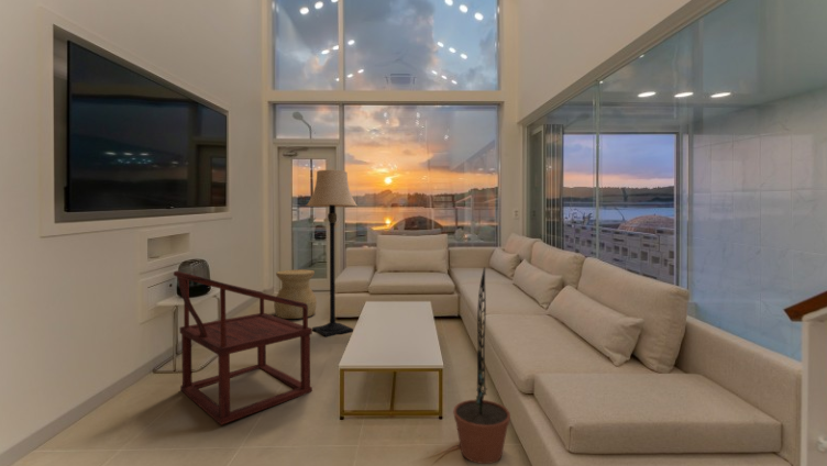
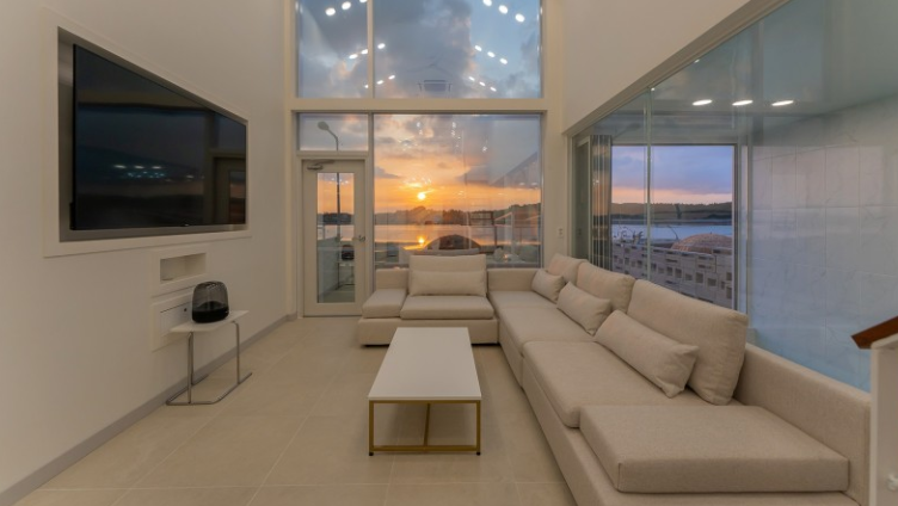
- lamp [305,169,359,337]
- decorative plant [452,266,511,465]
- side table [273,268,318,320]
- armchair [173,270,313,425]
